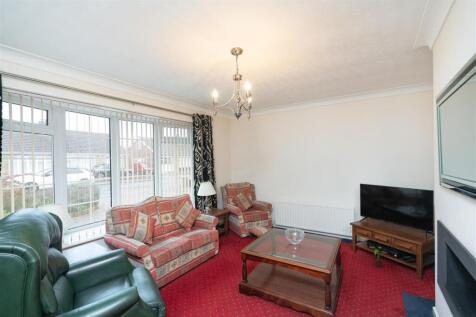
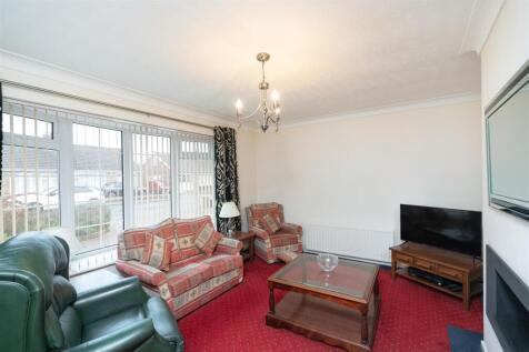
- potted plant [368,245,388,267]
